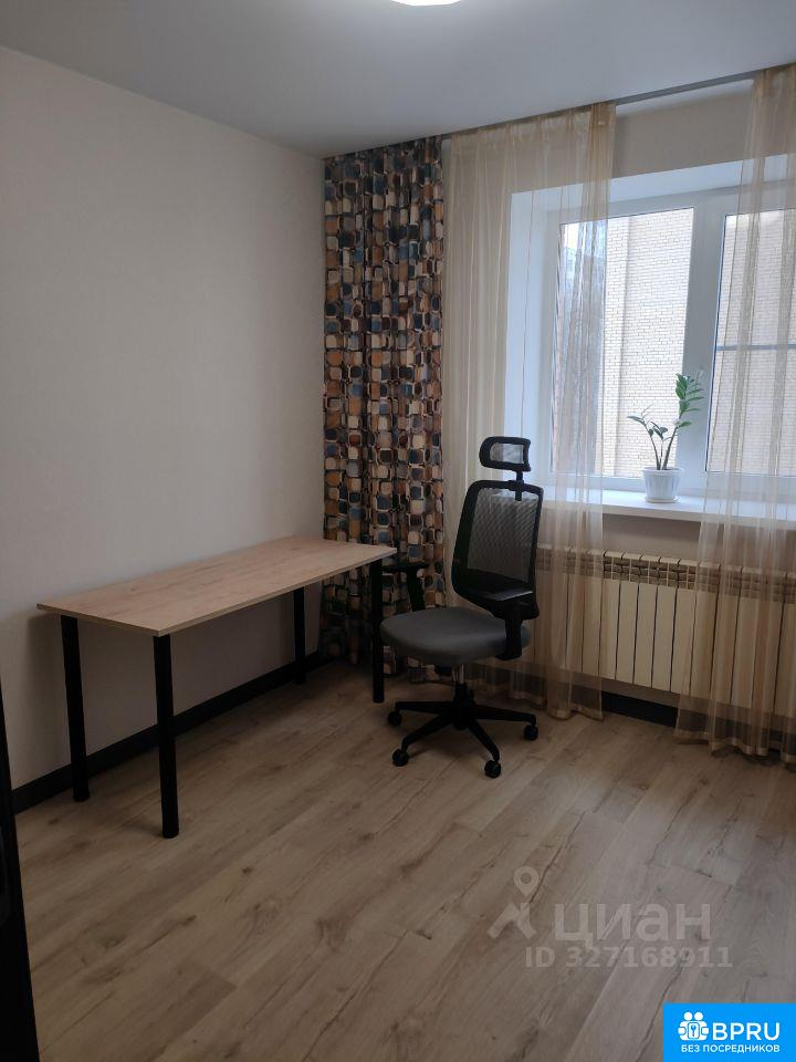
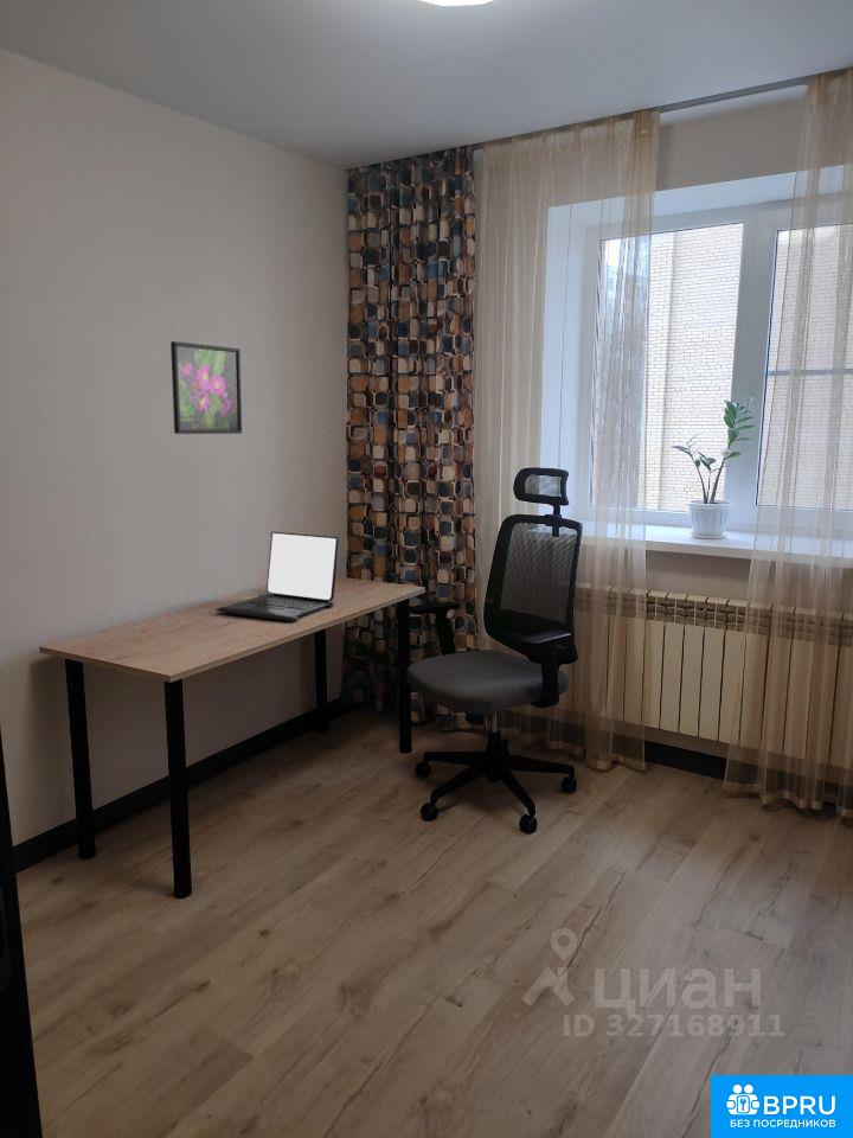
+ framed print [169,340,243,435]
+ laptop [216,531,339,622]
